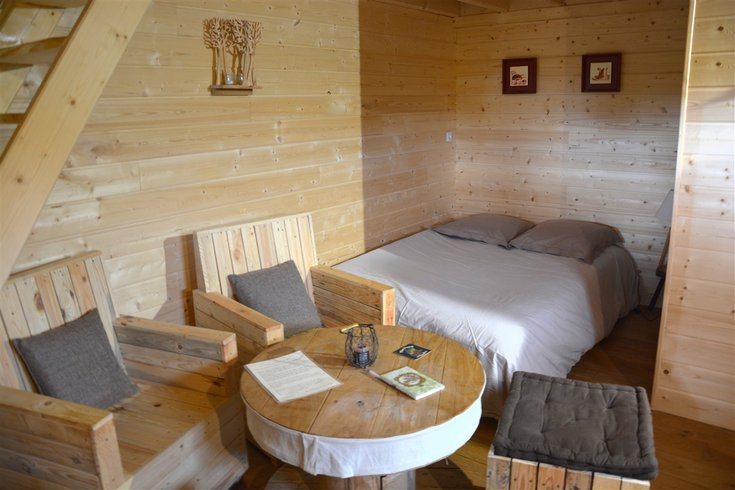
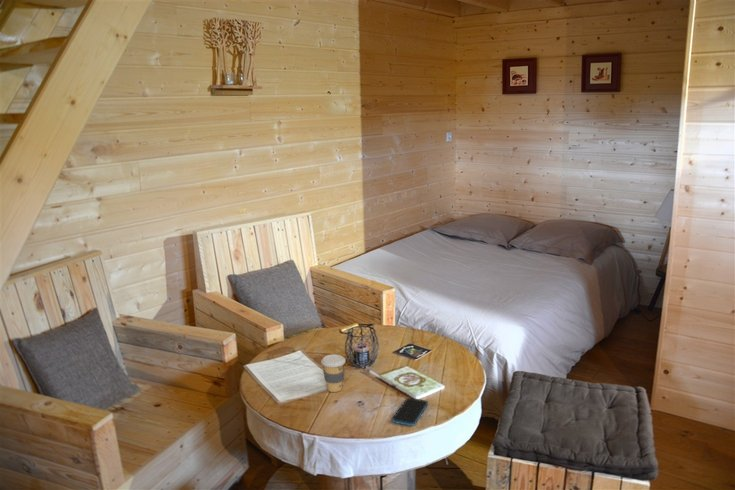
+ smartphone [391,397,429,427]
+ coffee cup [320,353,346,393]
